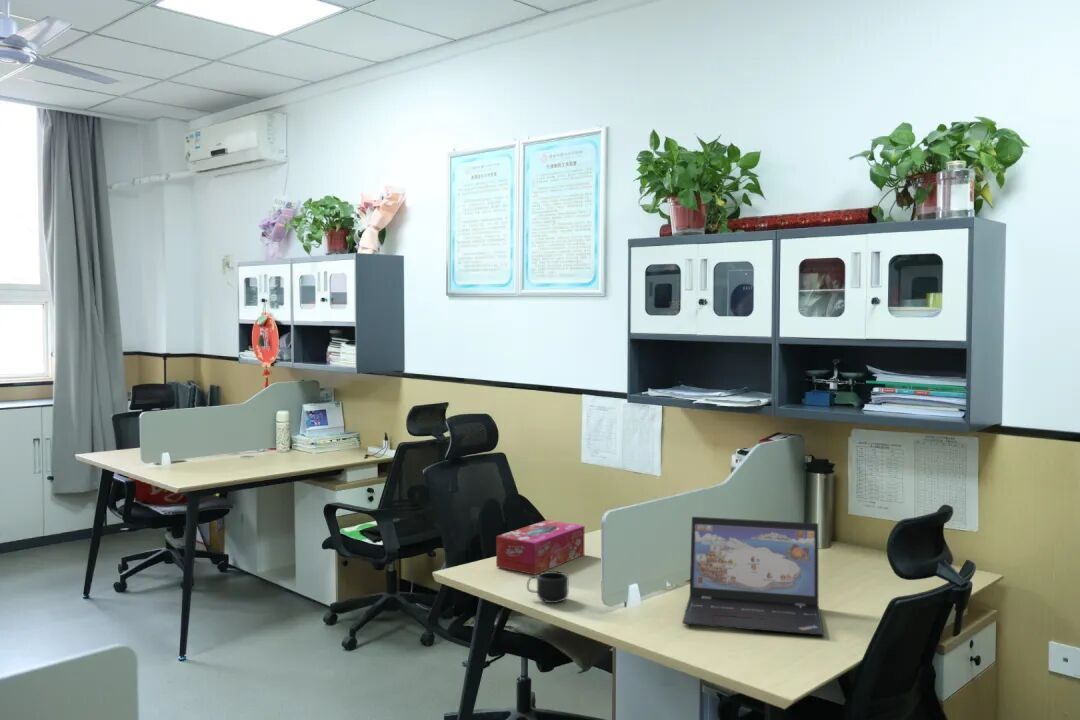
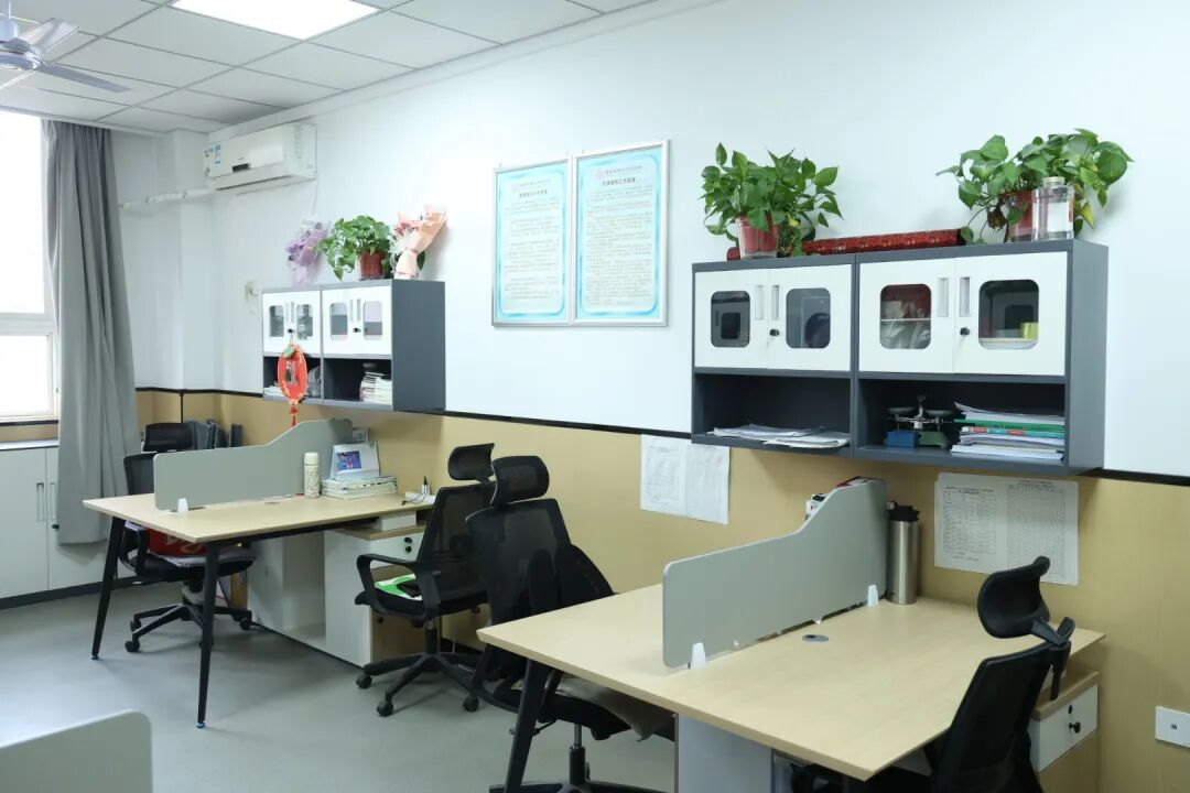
- mug [526,570,570,604]
- laptop [681,516,825,637]
- tissue box [495,519,585,576]
